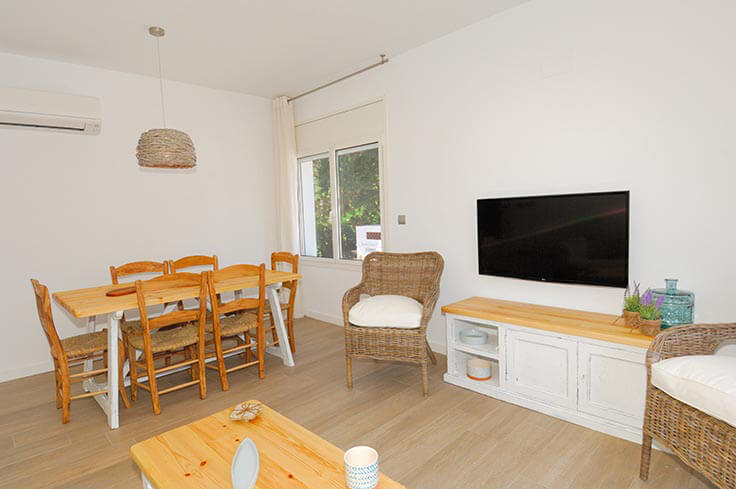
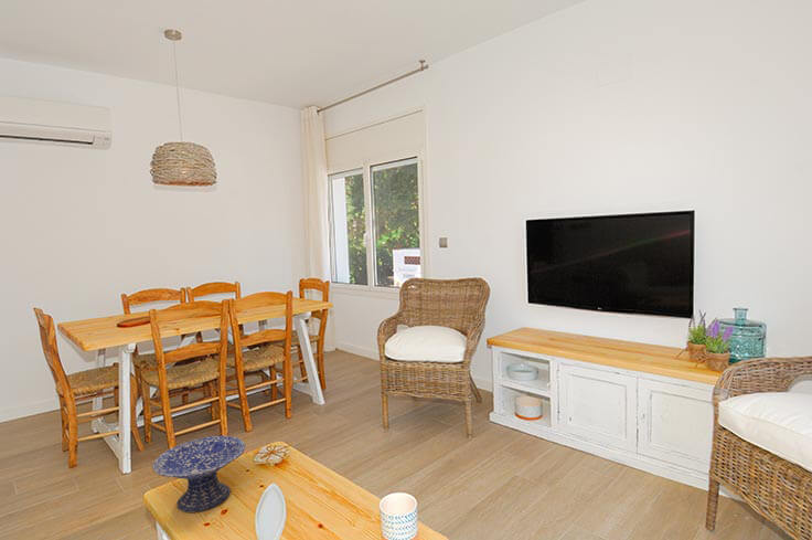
+ decorative bowl [151,435,246,513]
